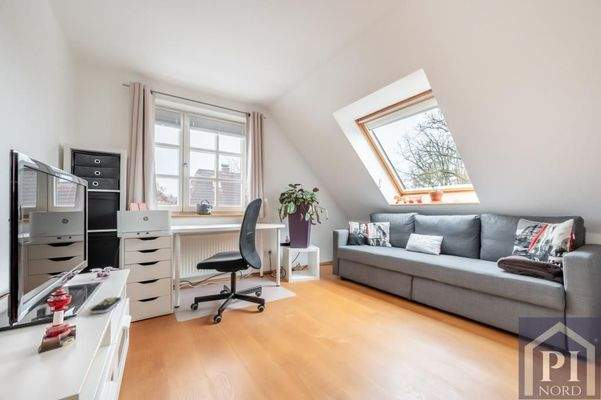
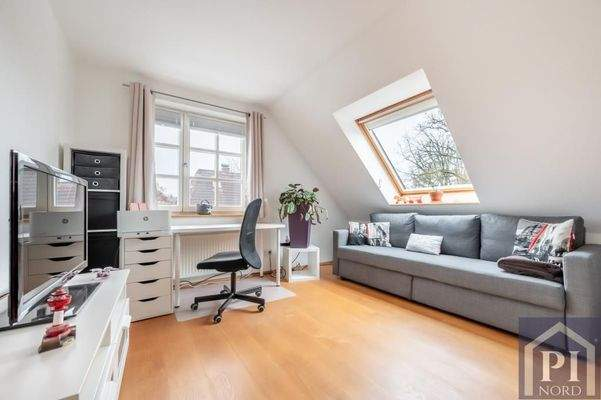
- remote control [89,296,122,315]
